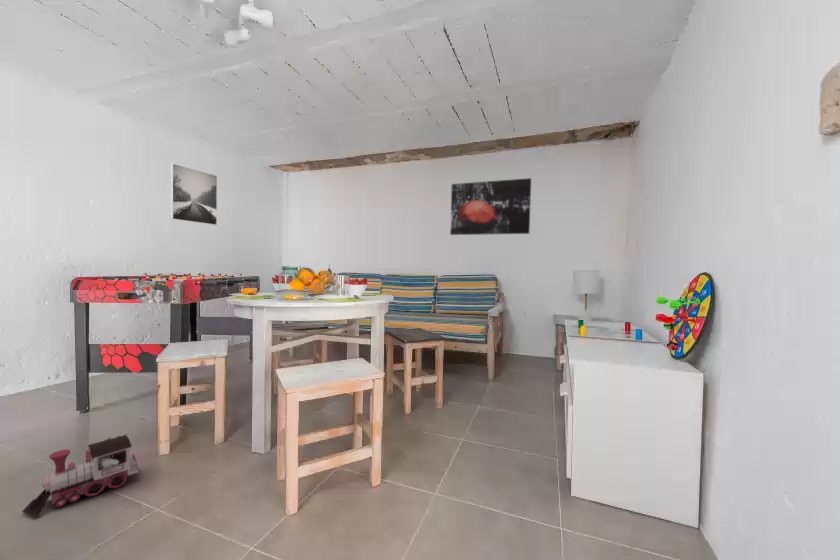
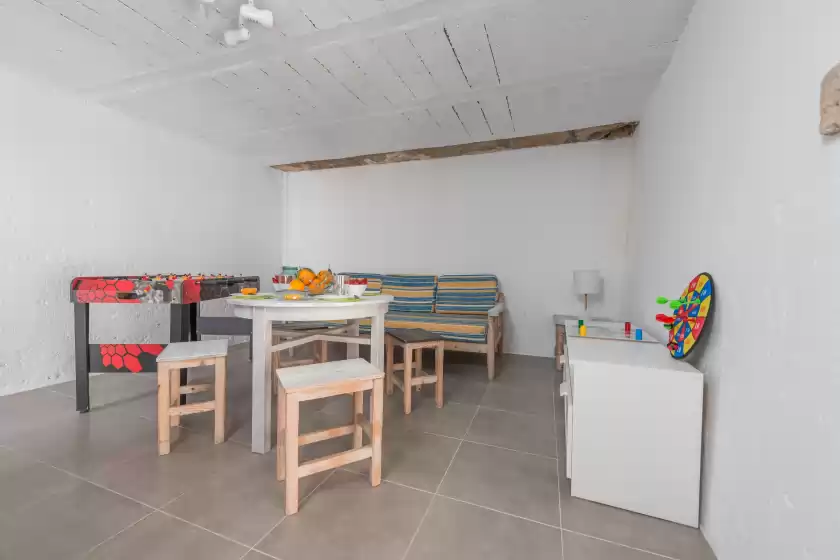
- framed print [170,162,218,226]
- wall art [449,177,532,236]
- toy train [21,433,143,517]
